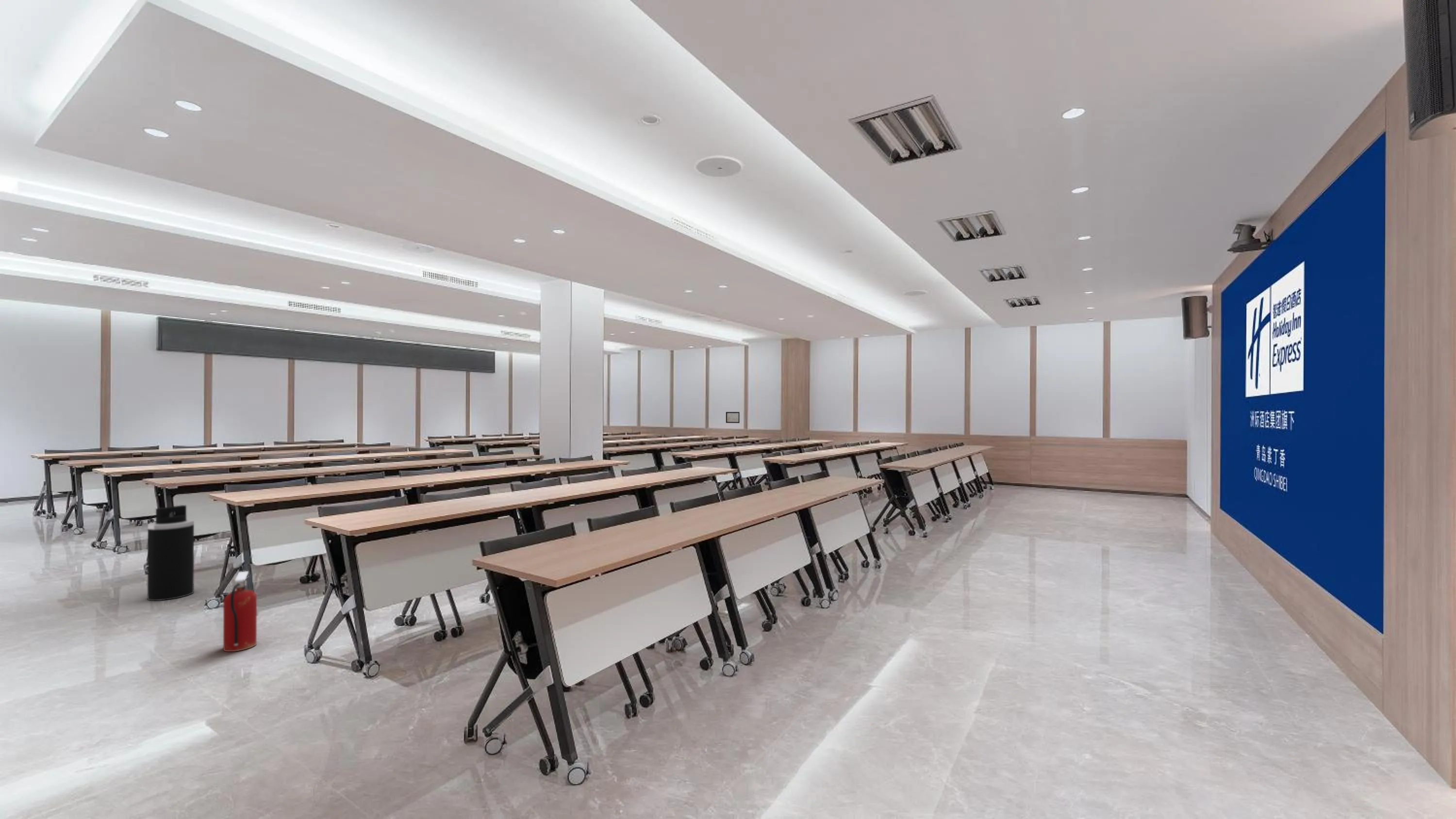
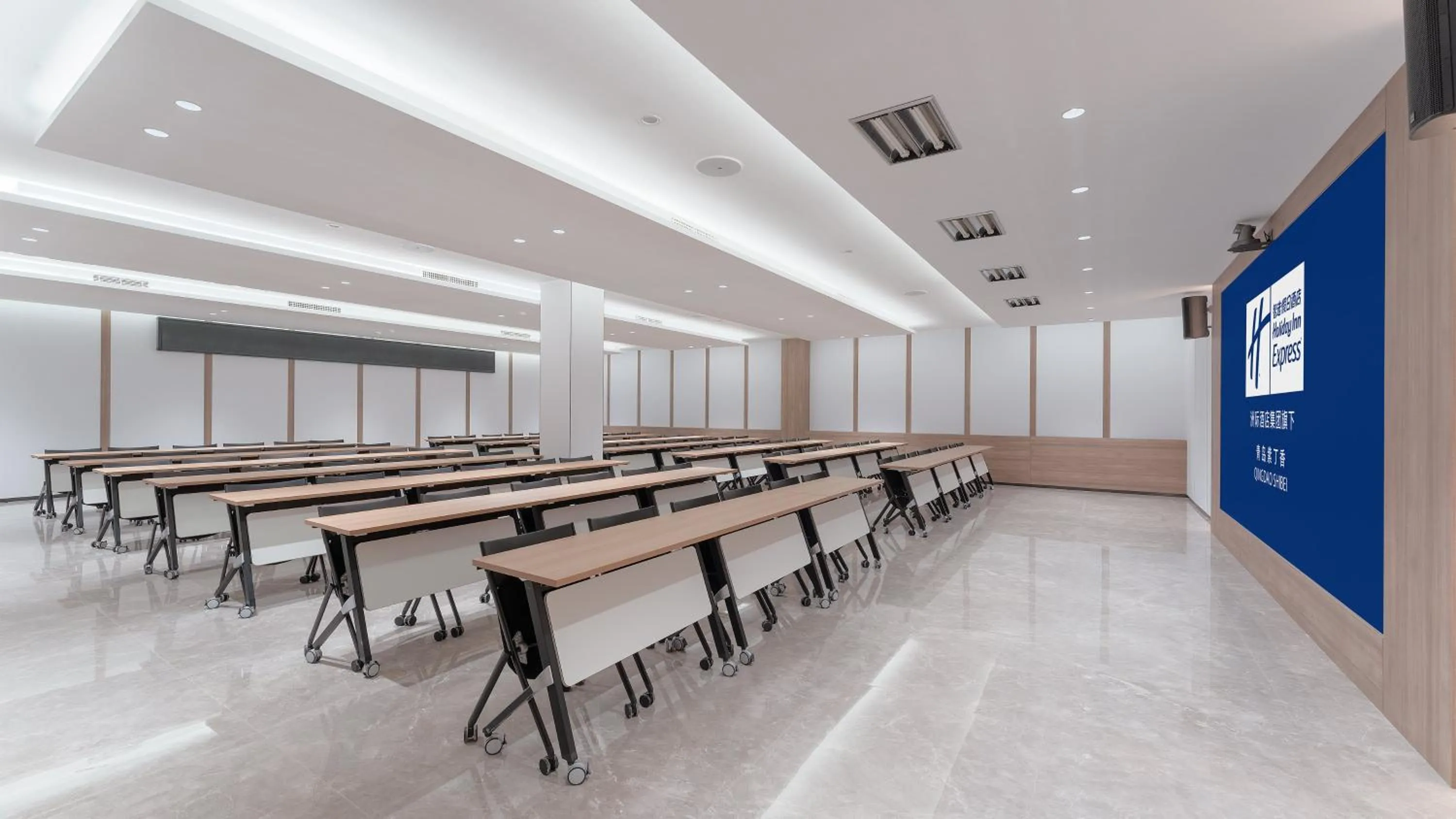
- trash can [147,505,195,601]
- fire extinguisher [223,571,257,652]
- wall art [726,411,740,424]
